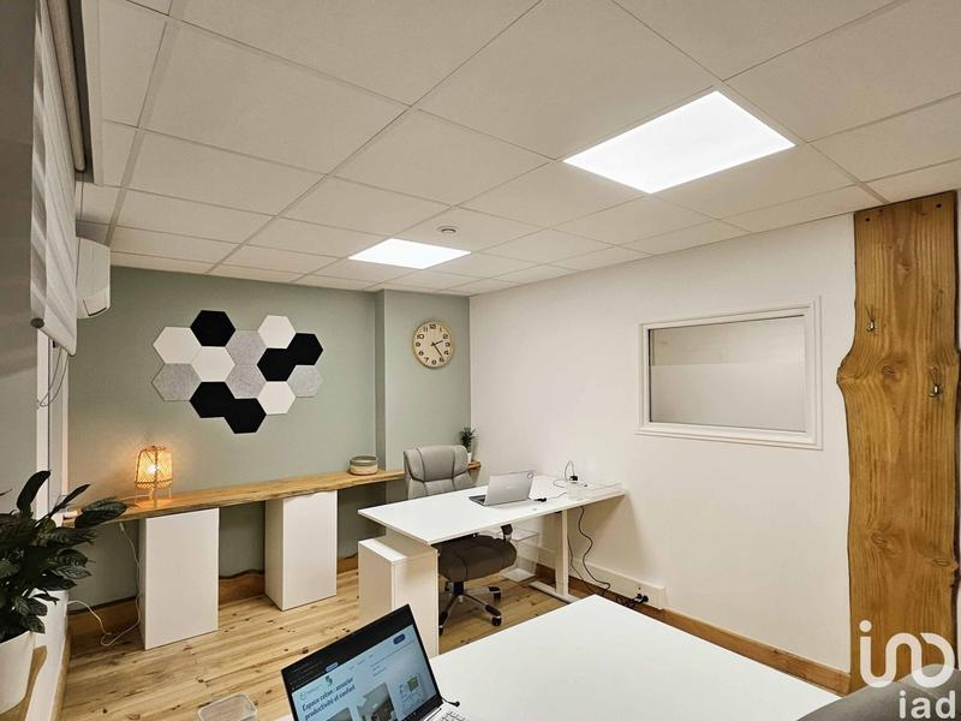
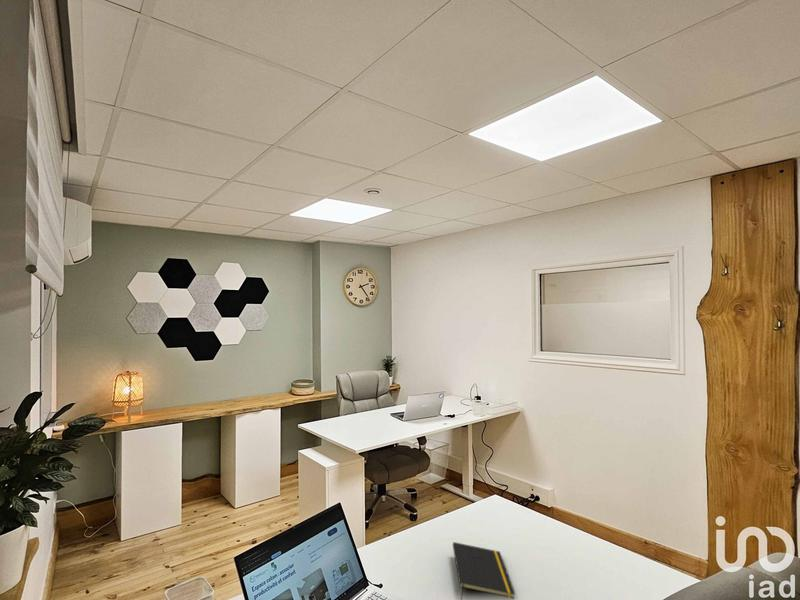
+ notepad [452,541,516,600]
